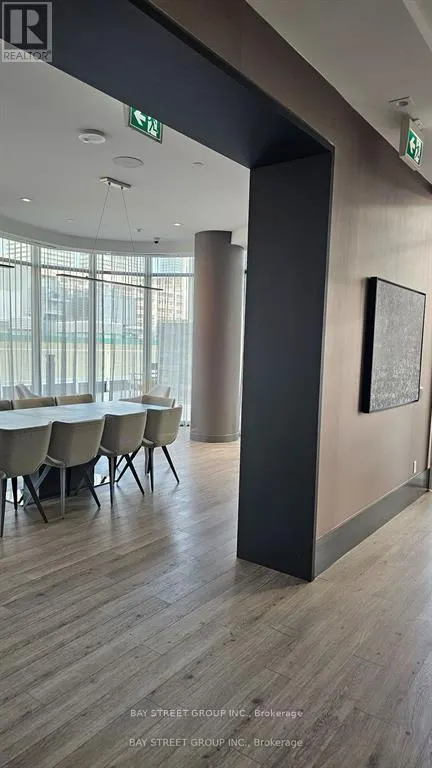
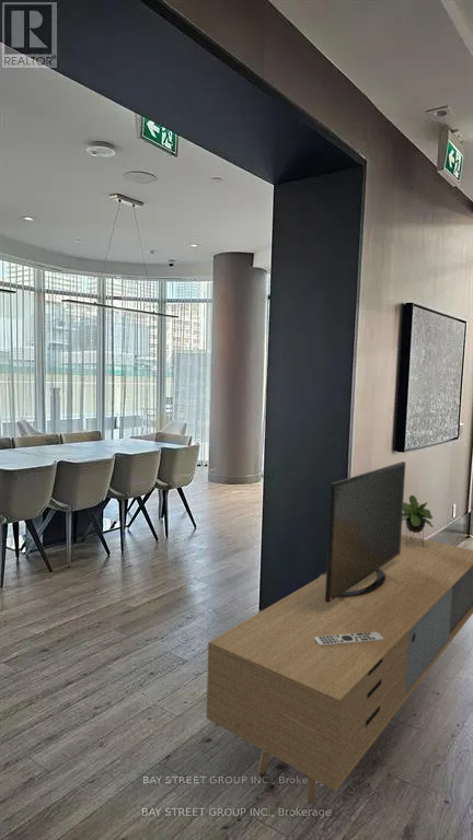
+ media console [206,460,473,804]
